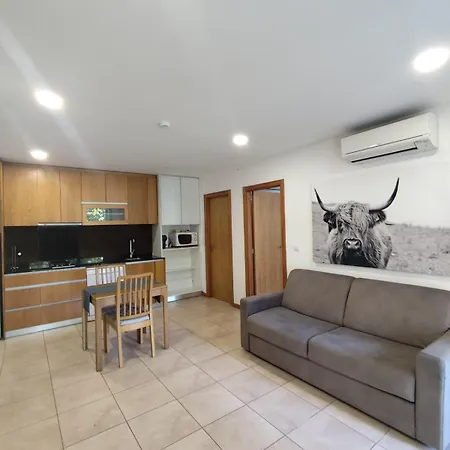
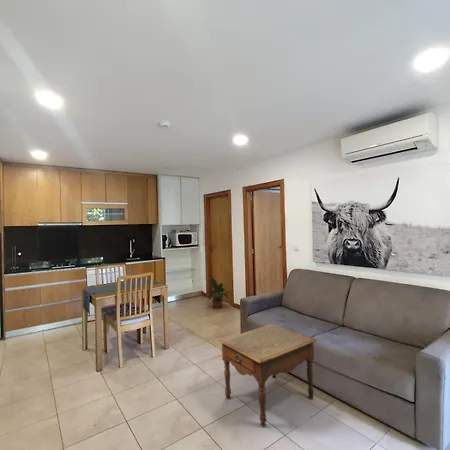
+ side table [218,322,318,428]
+ potted plant [203,277,229,310]
